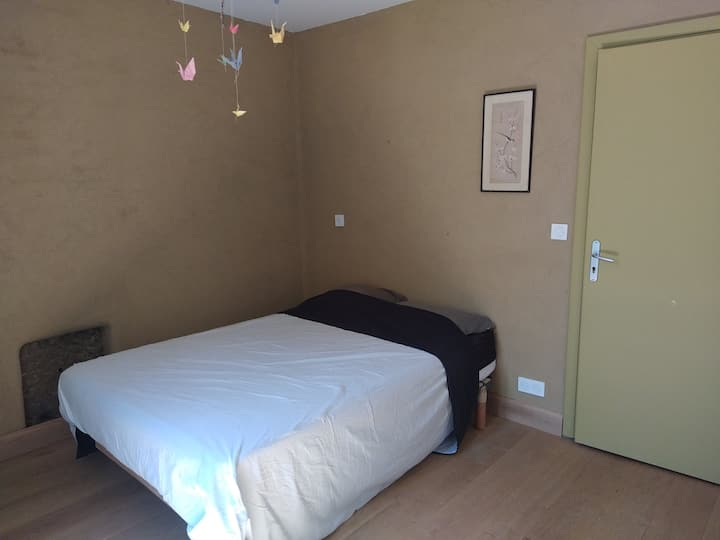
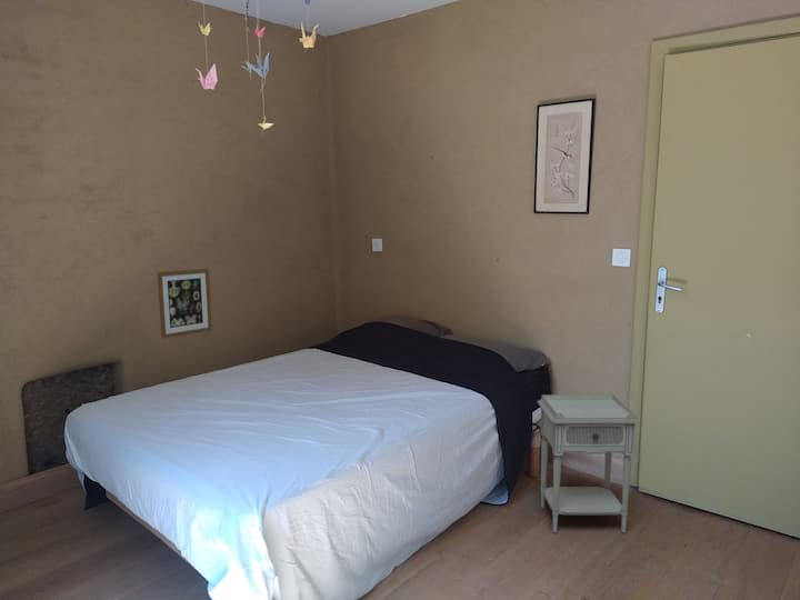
+ wall art [157,268,213,340]
+ nightstand [537,393,641,534]
